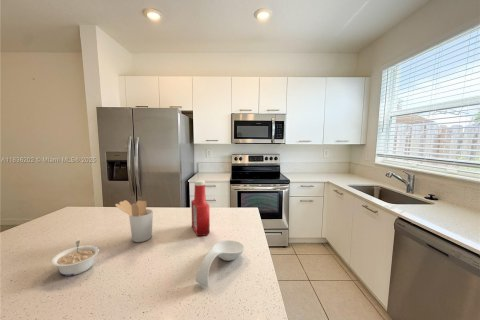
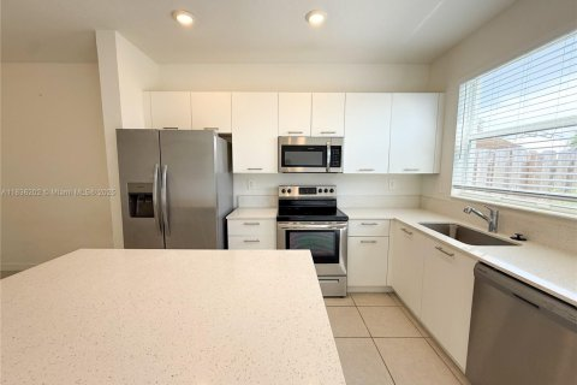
- utensil holder [114,199,154,243]
- spoon rest [195,239,245,287]
- soap bottle [190,179,211,237]
- legume [50,240,100,277]
